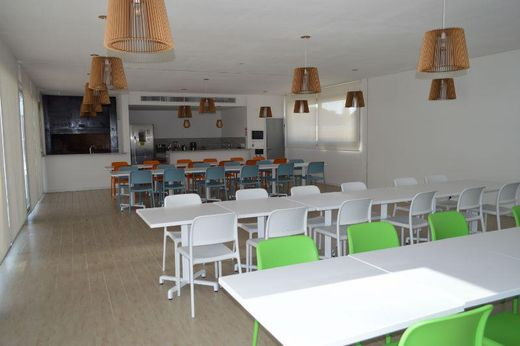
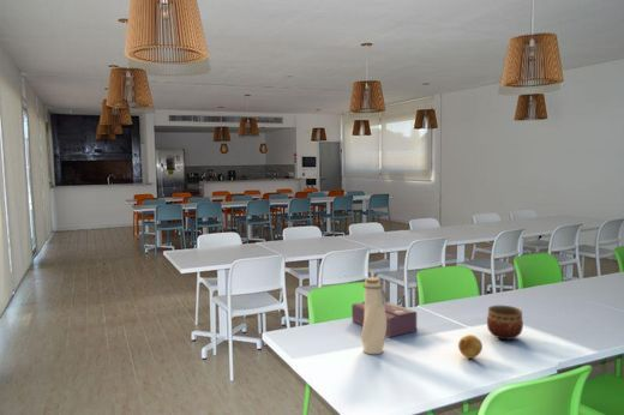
+ water bottle [360,276,389,355]
+ bowl [486,305,524,341]
+ fruit [457,333,484,360]
+ tissue box [350,300,418,338]
